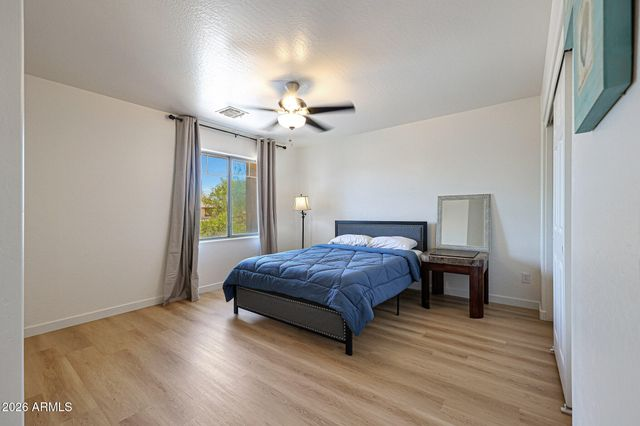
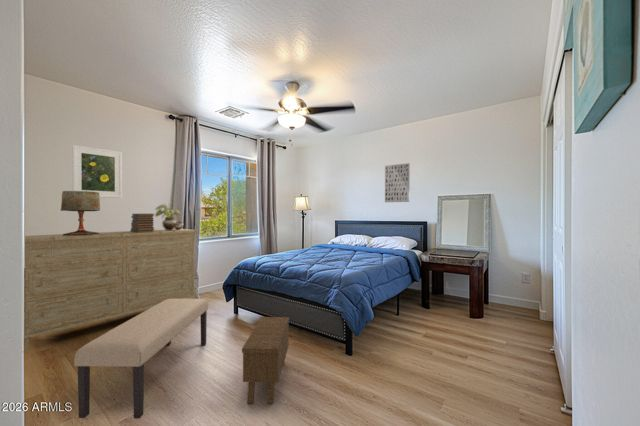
+ potted plant [154,203,184,230]
+ bench [73,298,209,420]
+ wall art [384,162,411,203]
+ table lamp [60,190,101,236]
+ book stack [129,213,156,233]
+ nightstand [241,316,290,405]
+ dresser [23,228,198,354]
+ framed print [71,144,123,199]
